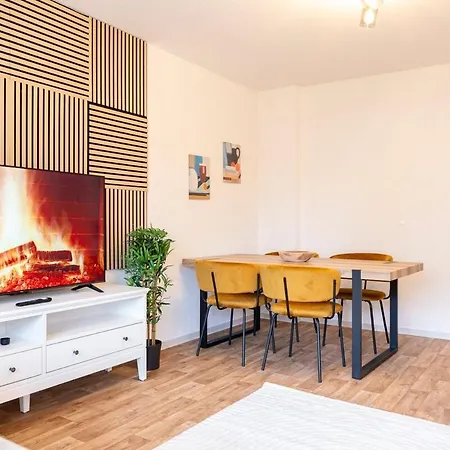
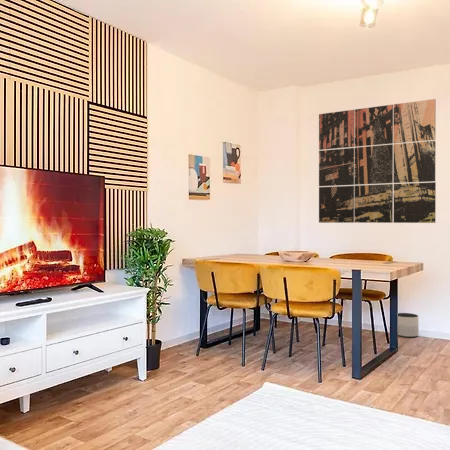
+ wall art [318,98,437,224]
+ planter [397,312,420,338]
